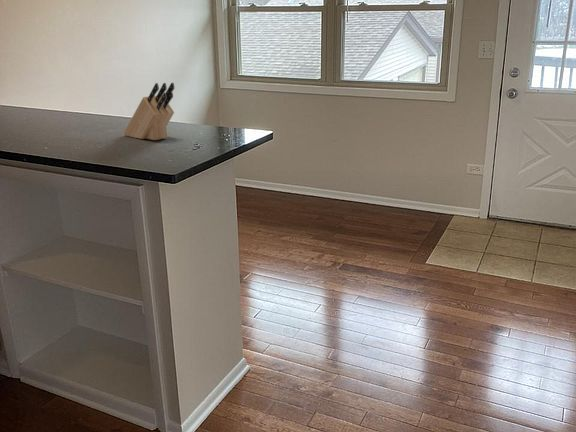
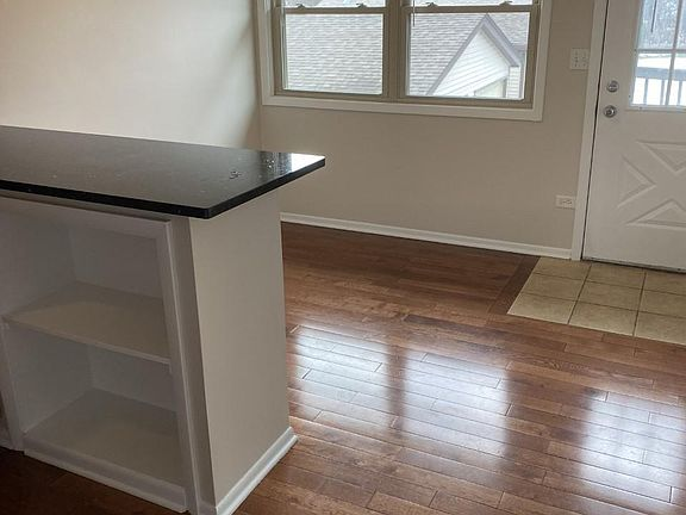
- knife block [122,82,175,141]
